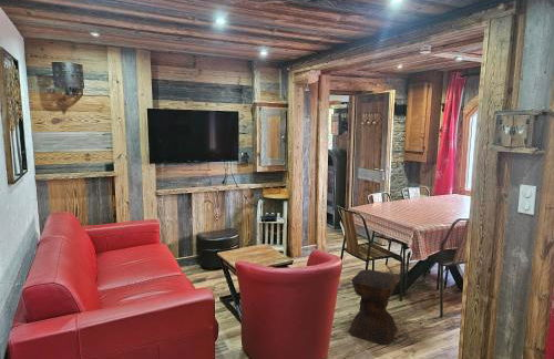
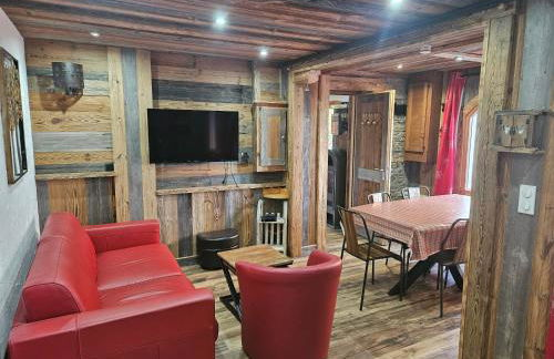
- stool [348,268,399,346]
